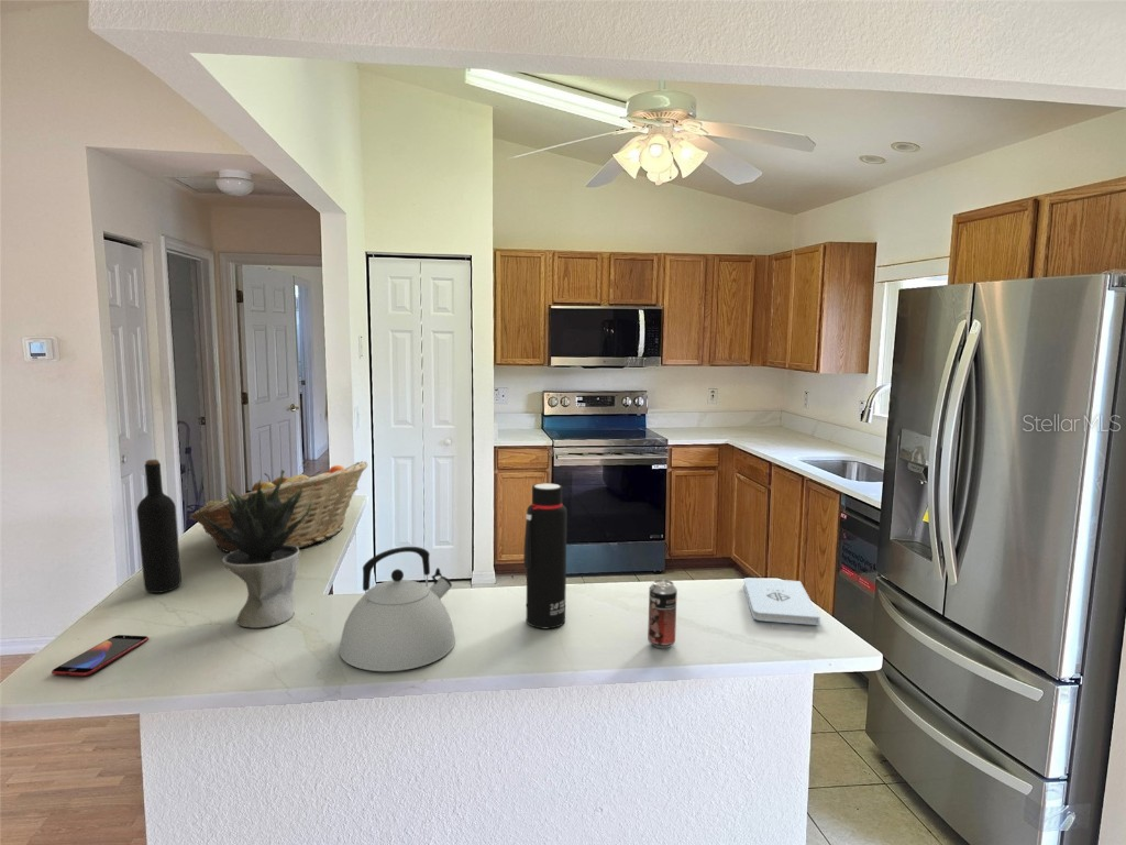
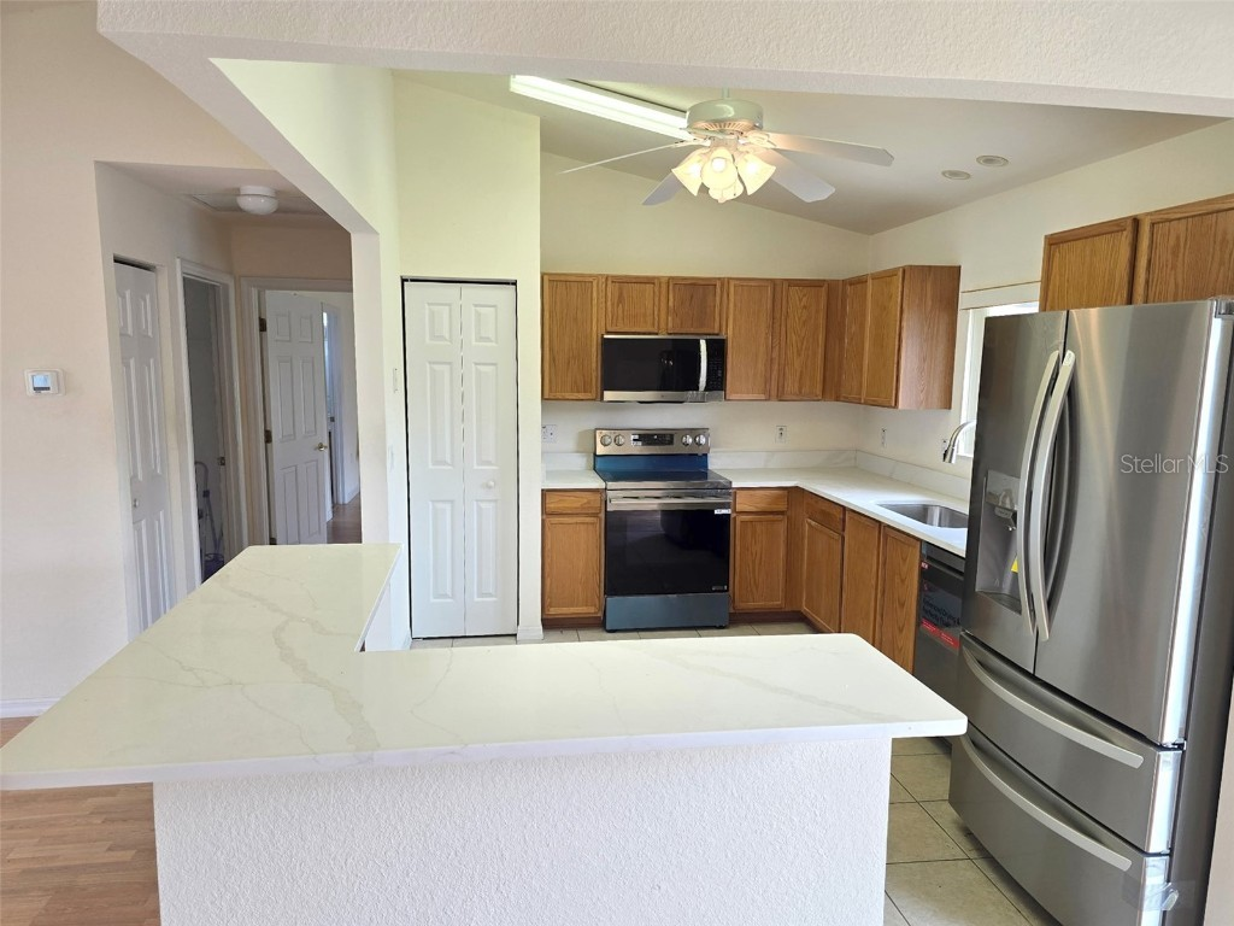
- kettle [339,546,456,672]
- wine bottle [135,459,183,594]
- beverage can [647,579,678,649]
- notepad [742,577,820,626]
- smartphone [51,634,150,677]
- water bottle [522,482,567,629]
- potted plant [198,469,311,629]
- fruit basket [188,460,369,553]
